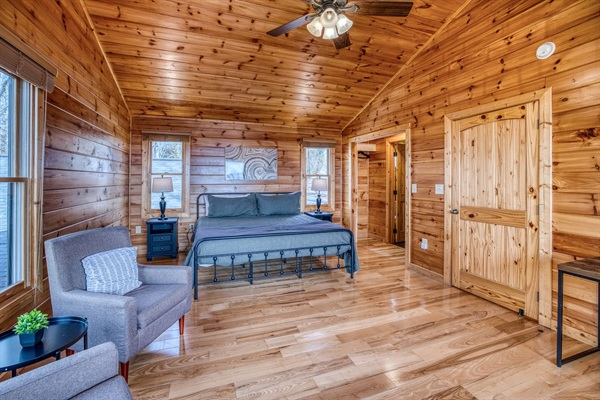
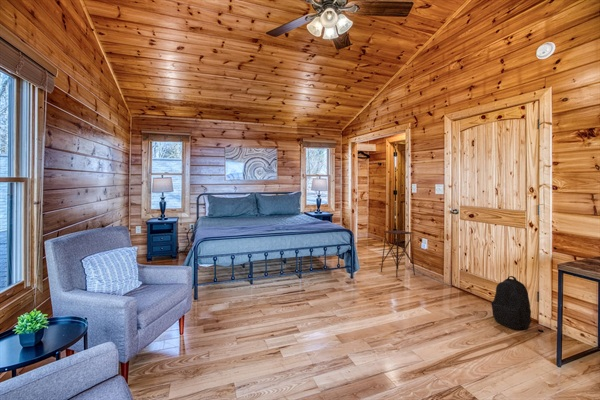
+ backpack [491,275,533,330]
+ side table [380,229,416,278]
